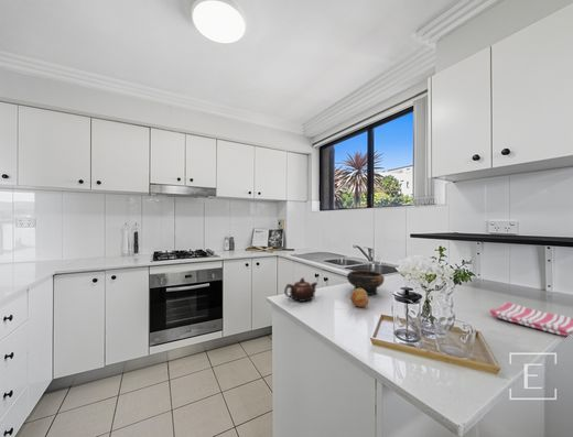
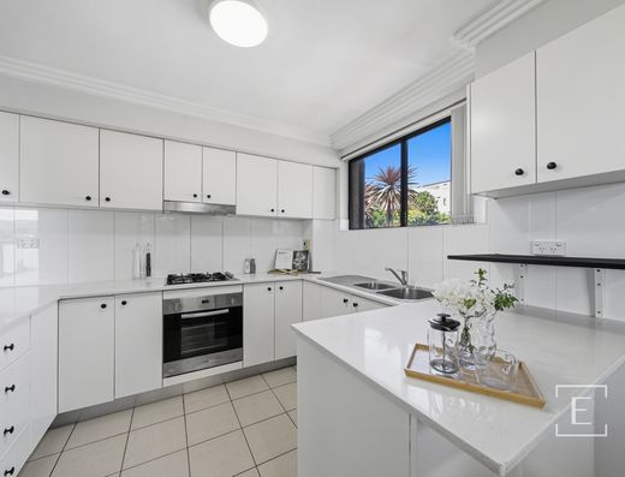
- fruit [349,288,369,308]
- teapot [283,276,318,303]
- dish towel [488,301,573,338]
- bowl [346,270,386,296]
